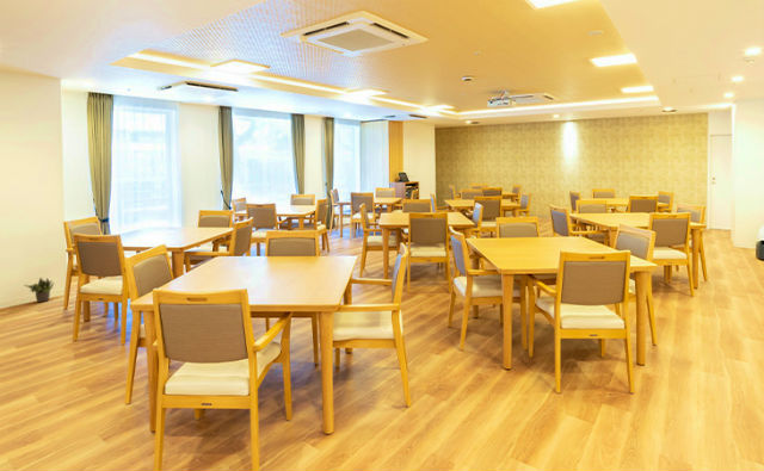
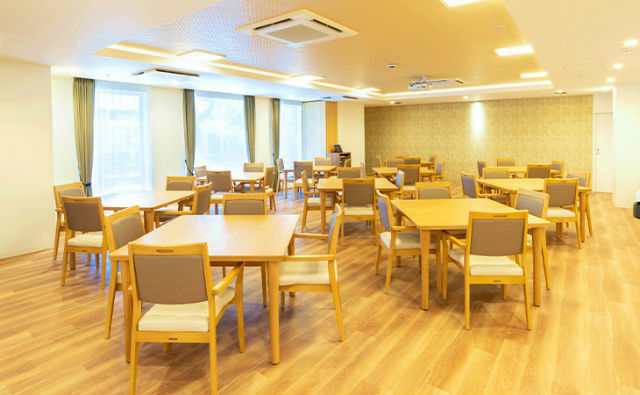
- potted plant [21,277,55,303]
